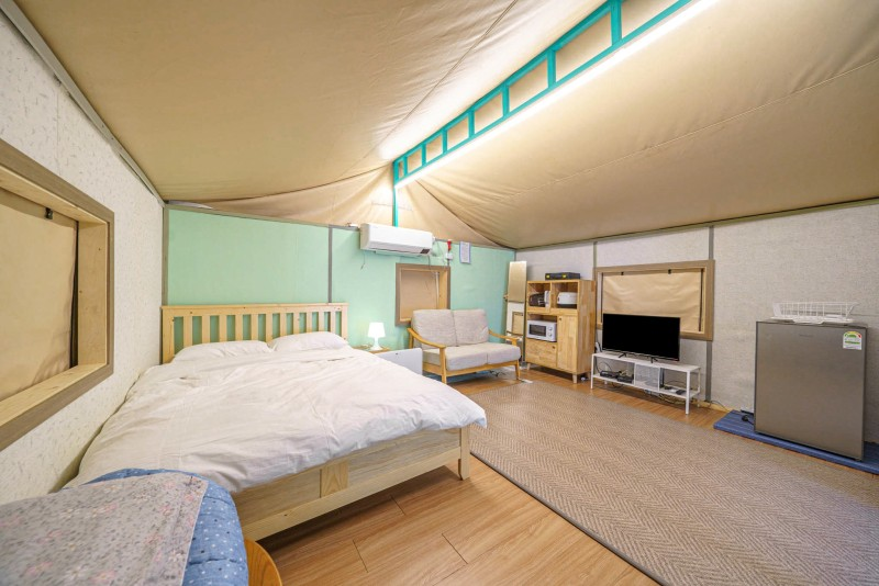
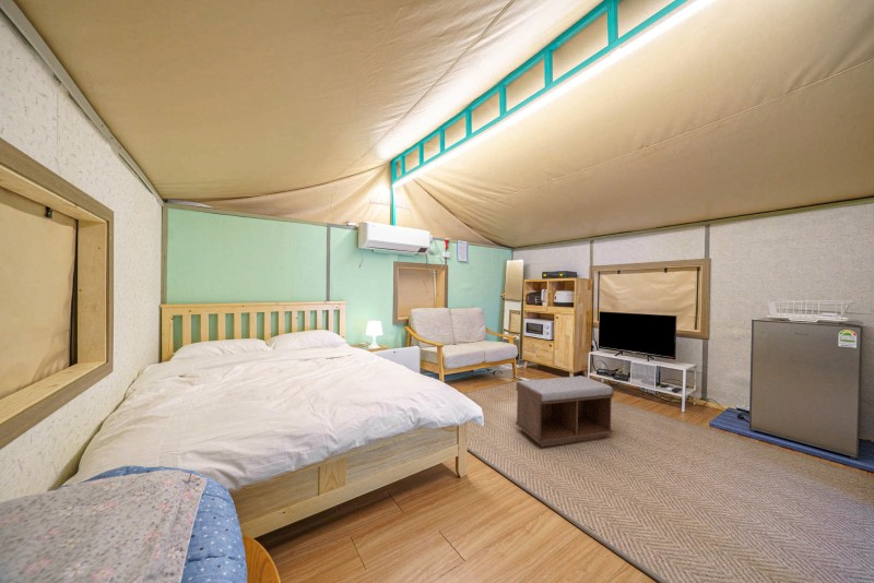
+ bench [515,376,615,448]
